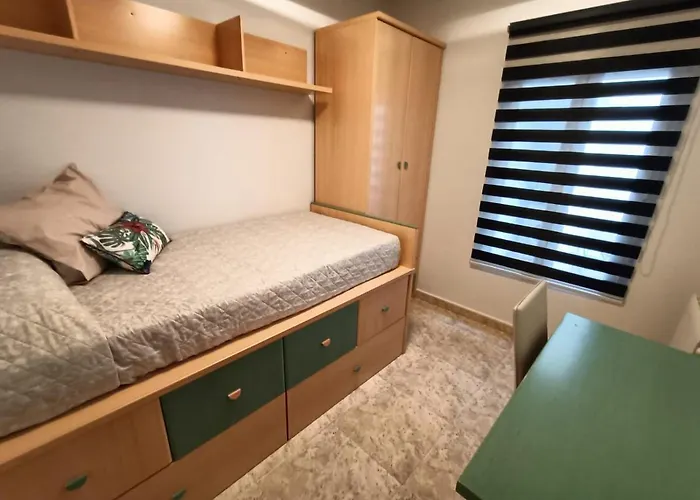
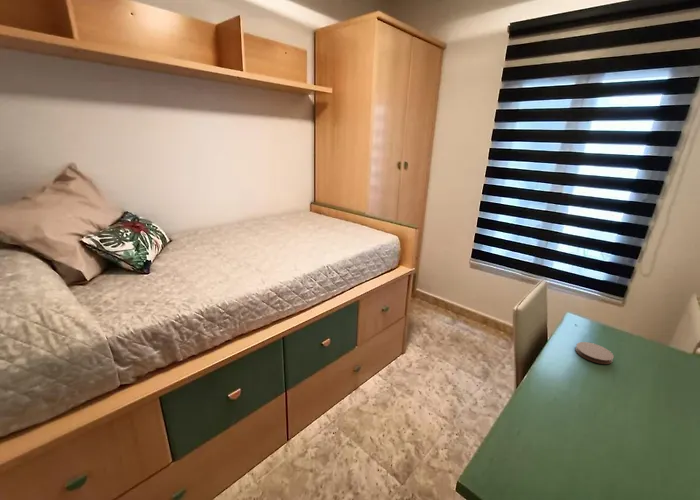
+ coaster [575,341,615,365]
